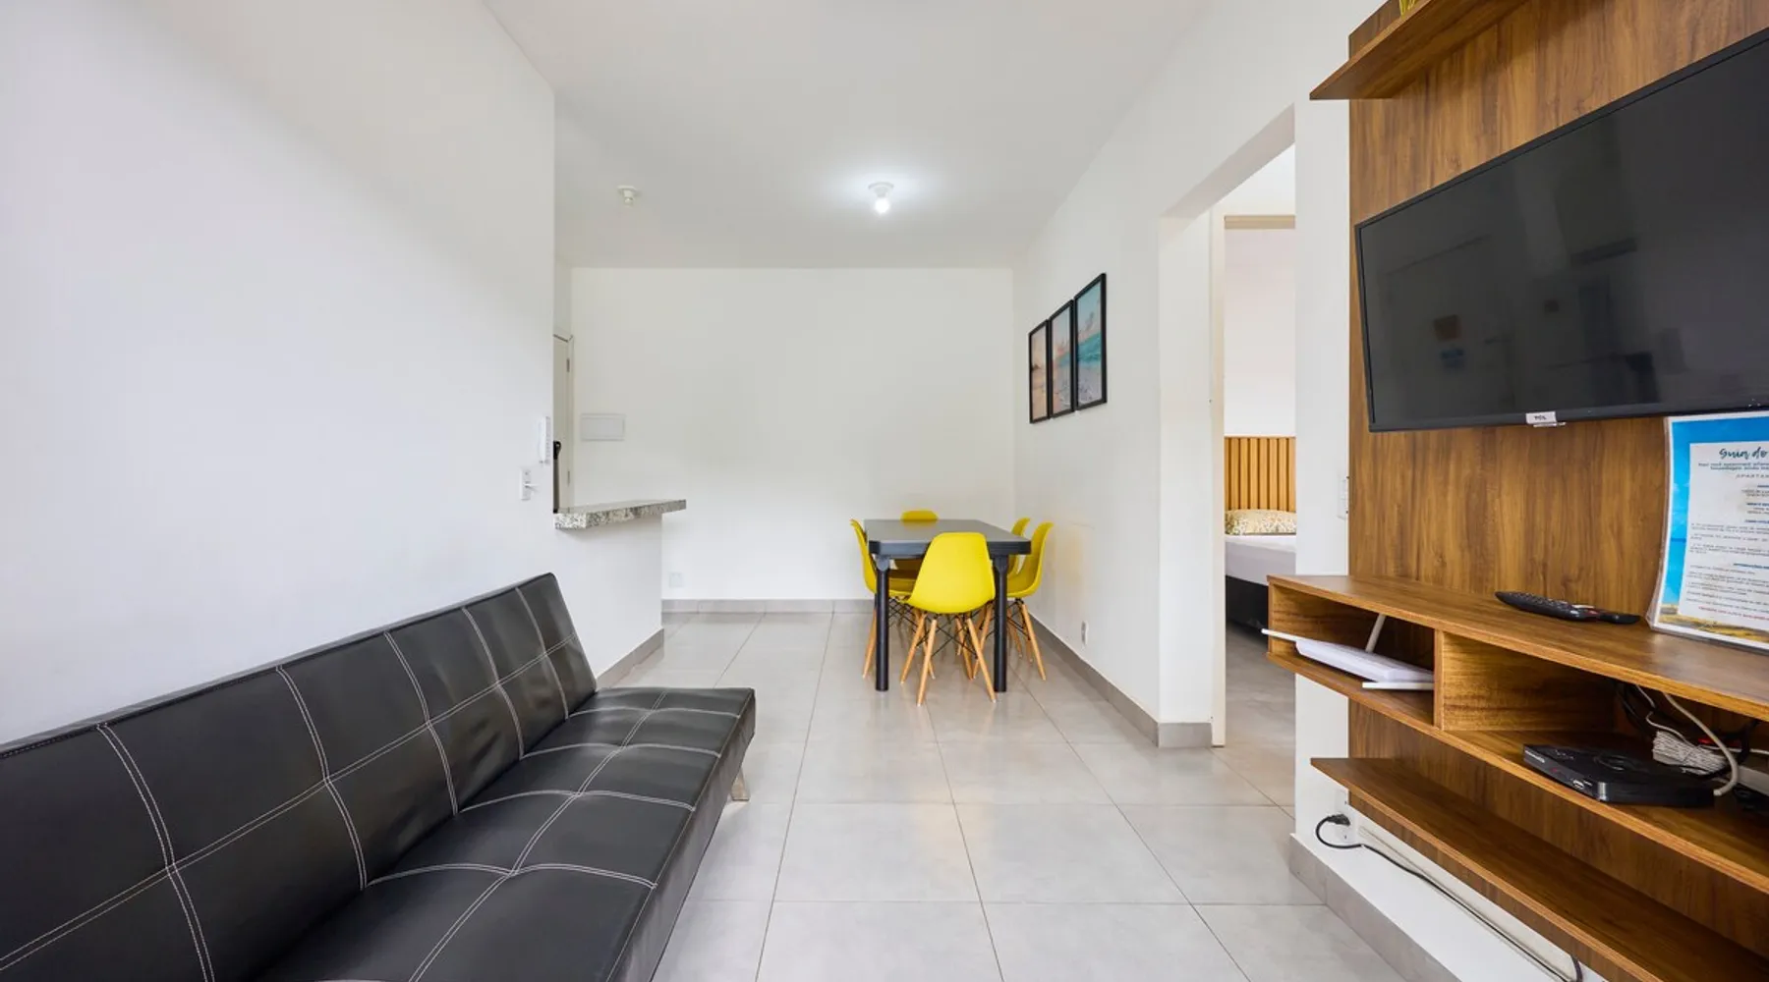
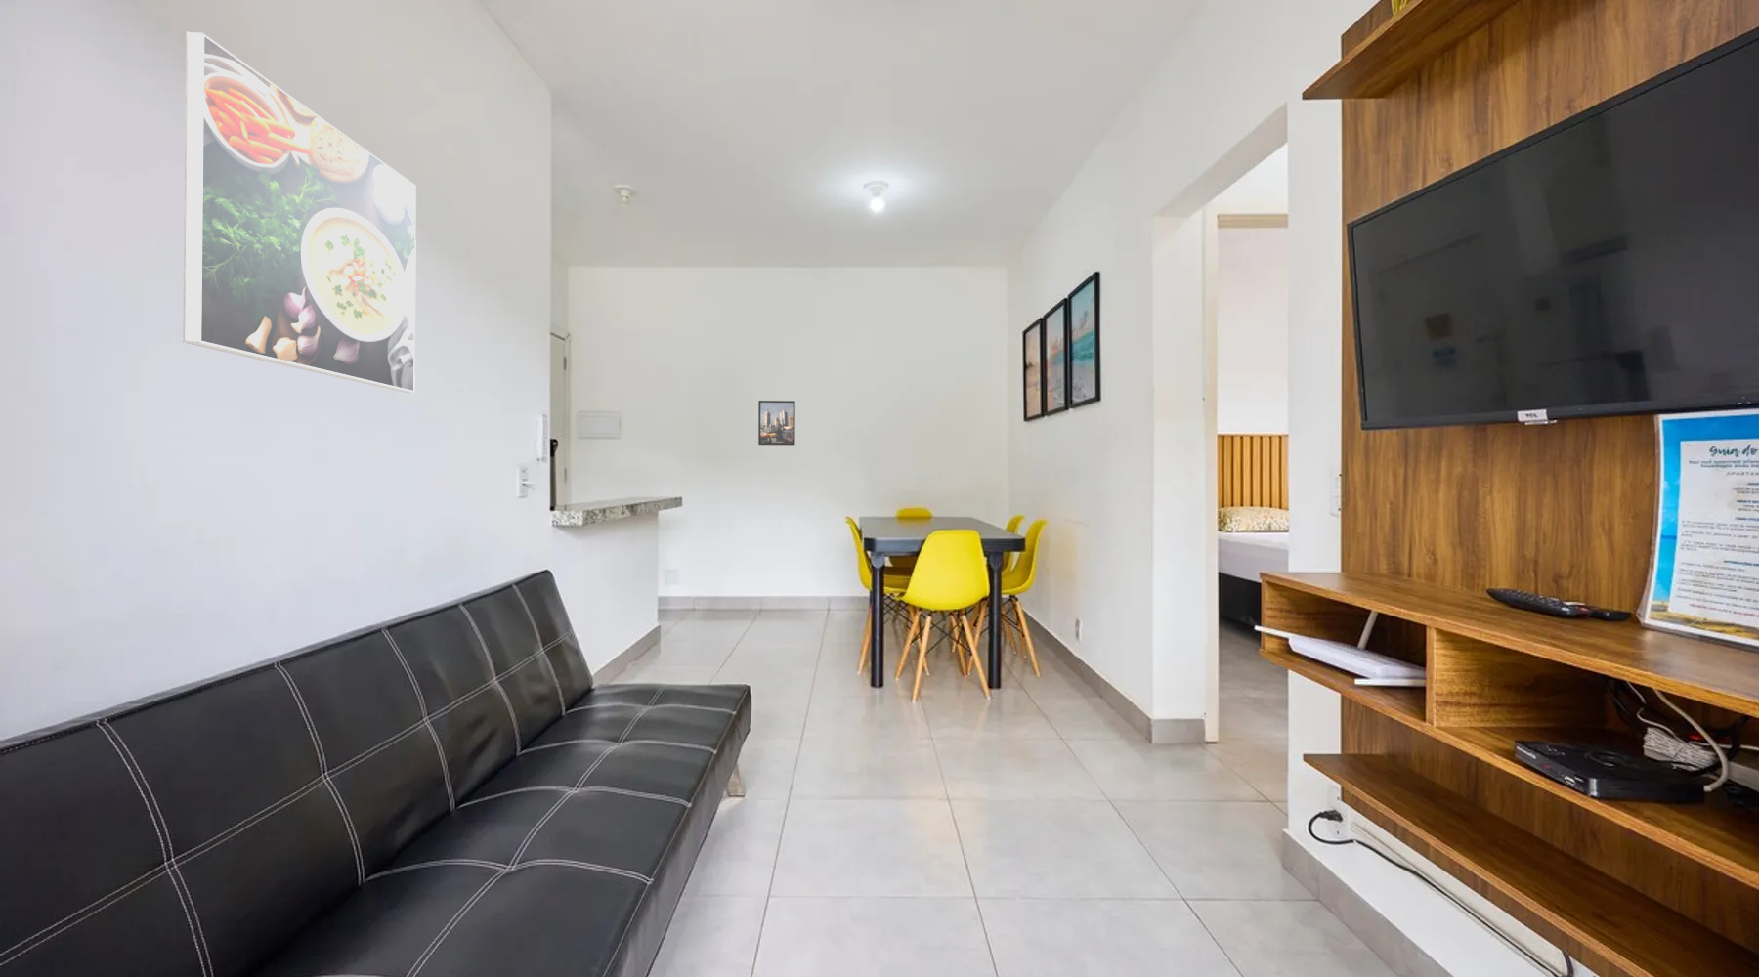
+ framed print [182,31,417,393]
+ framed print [757,399,796,446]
